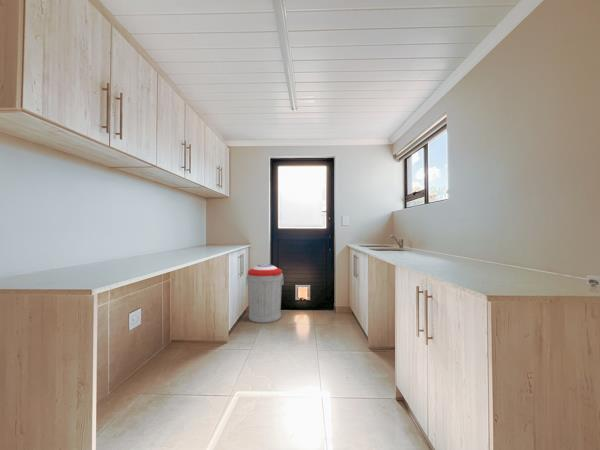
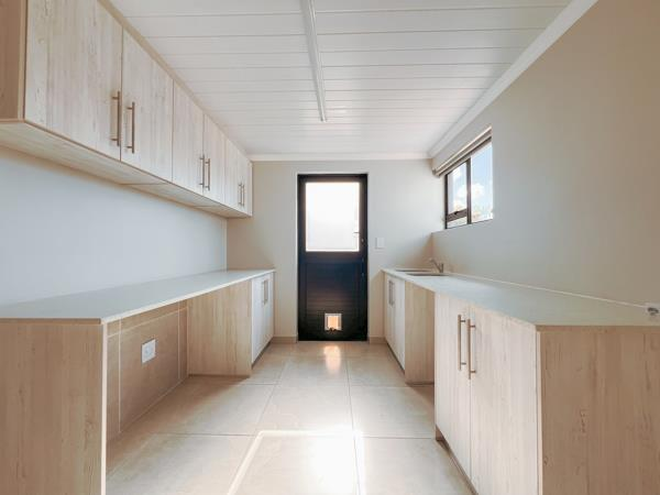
- trash can [245,263,285,324]
